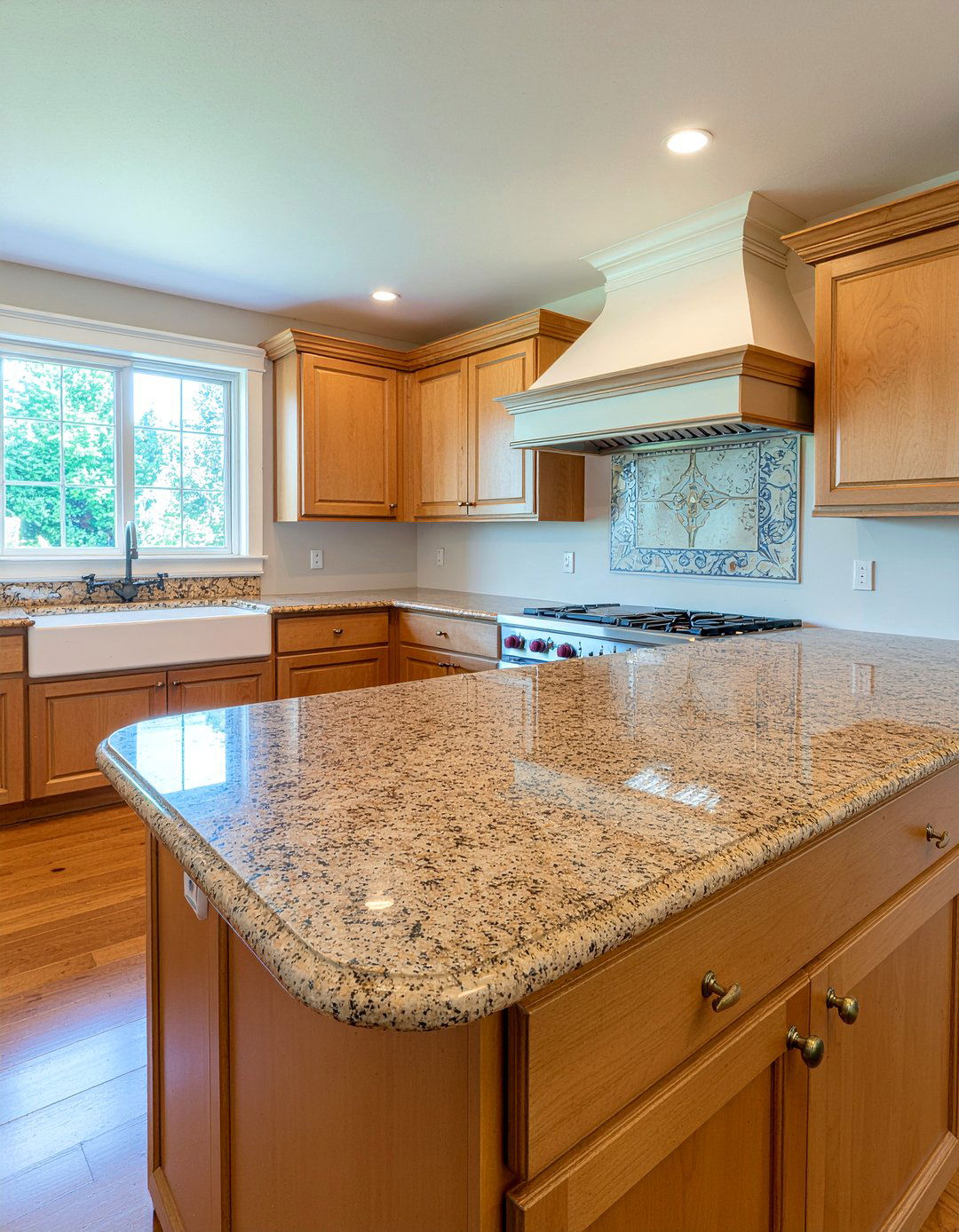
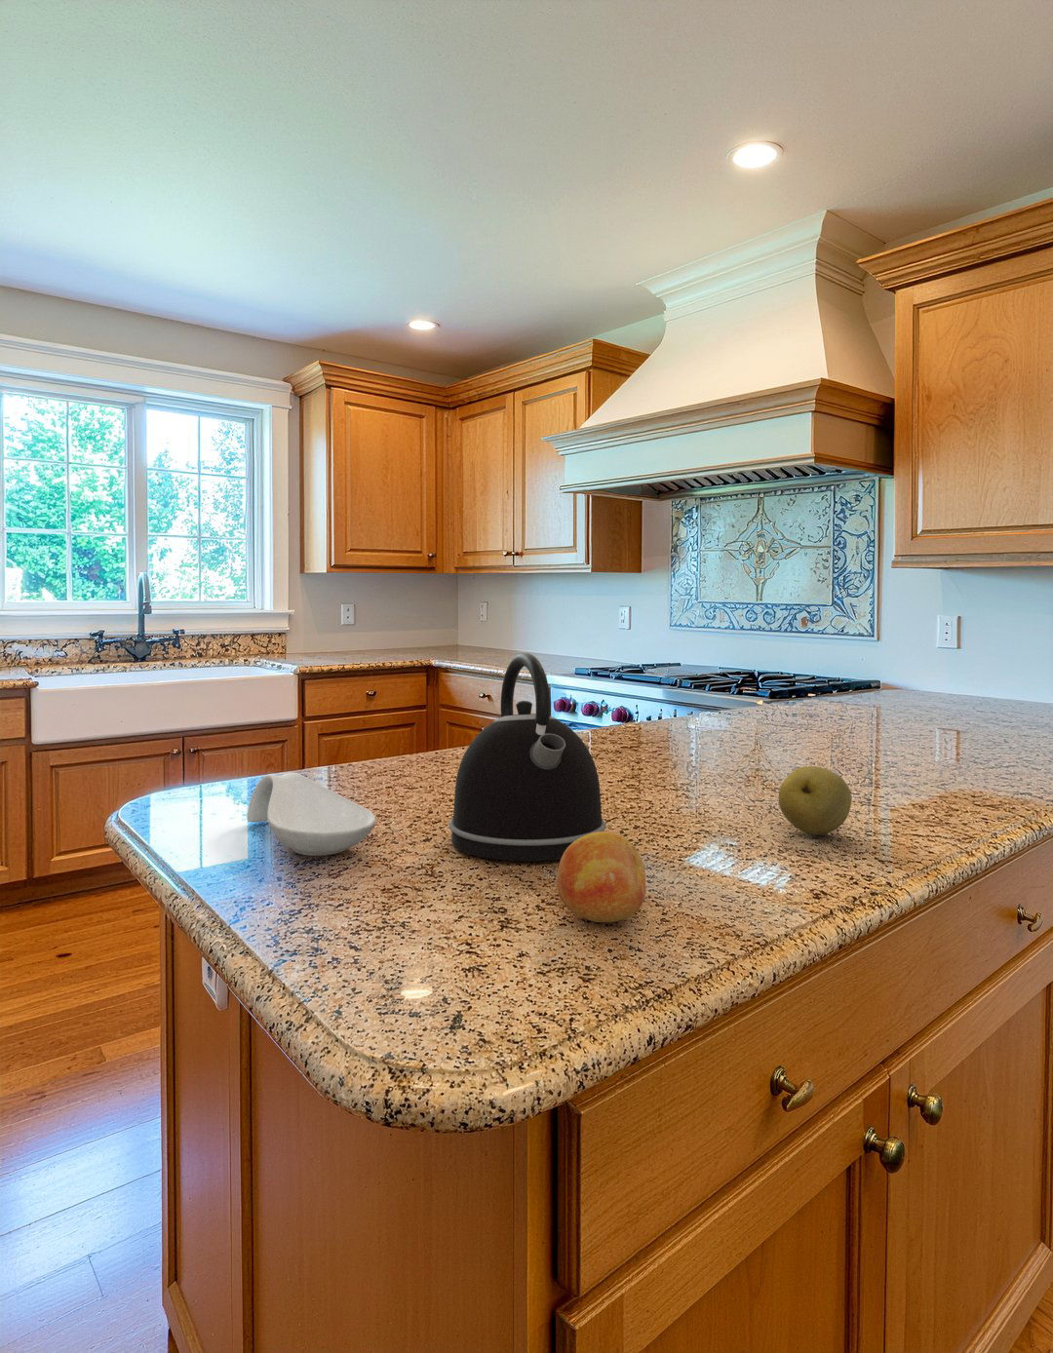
+ fruit [777,765,852,836]
+ kettle [448,652,606,862]
+ spoon rest [246,772,377,857]
+ fruit [554,830,647,924]
